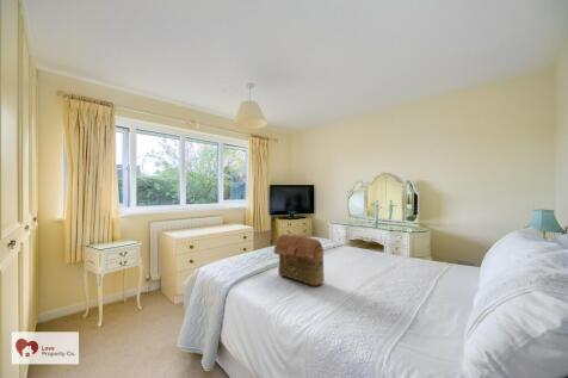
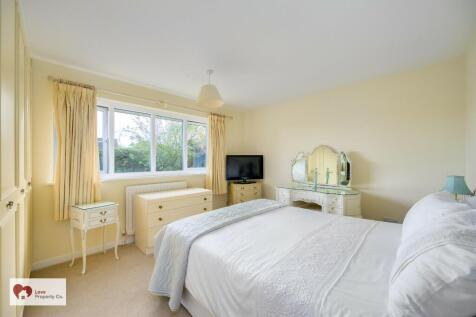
- handbag [272,234,326,287]
